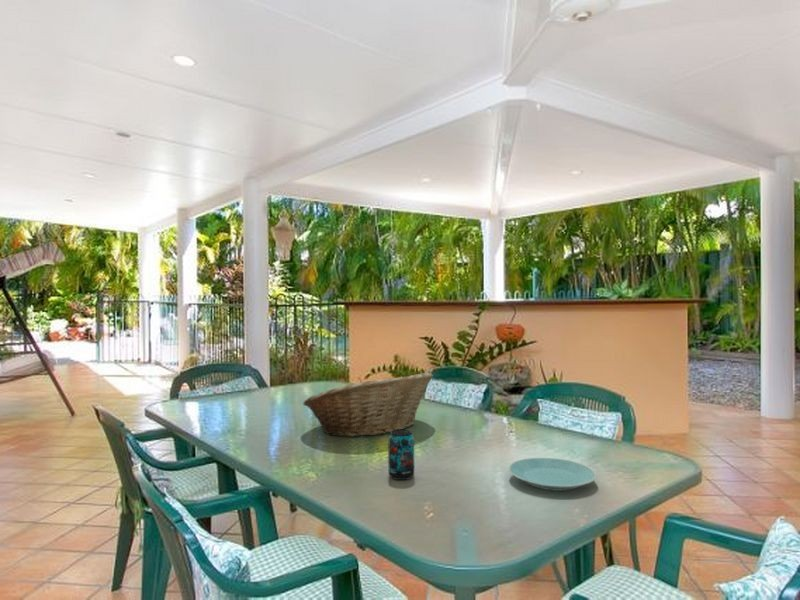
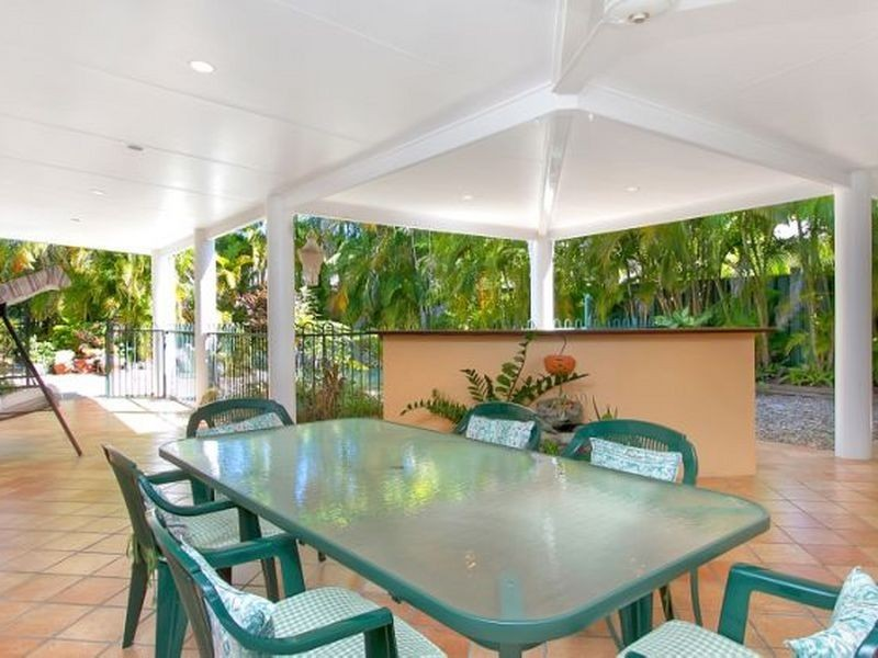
- plate [507,457,597,492]
- fruit basket [302,371,434,438]
- beverage can [387,429,415,481]
